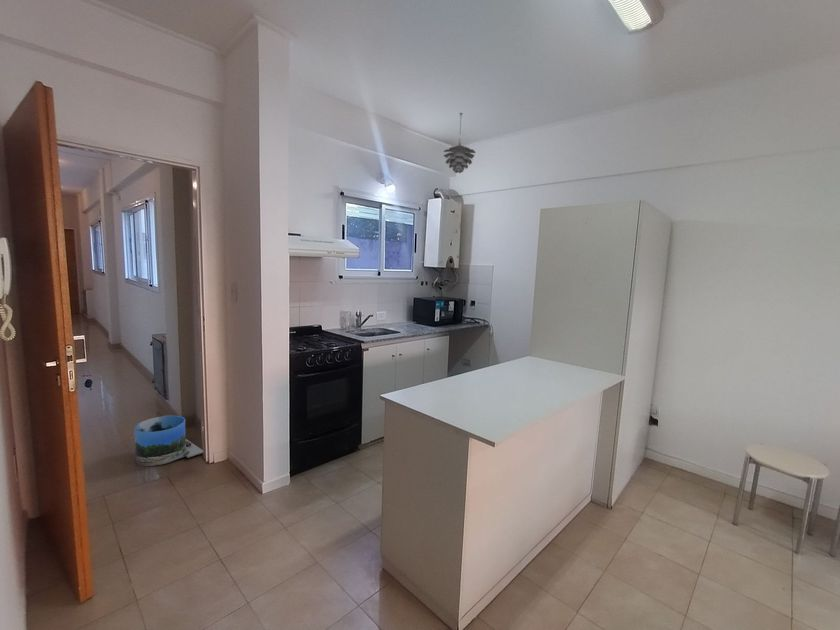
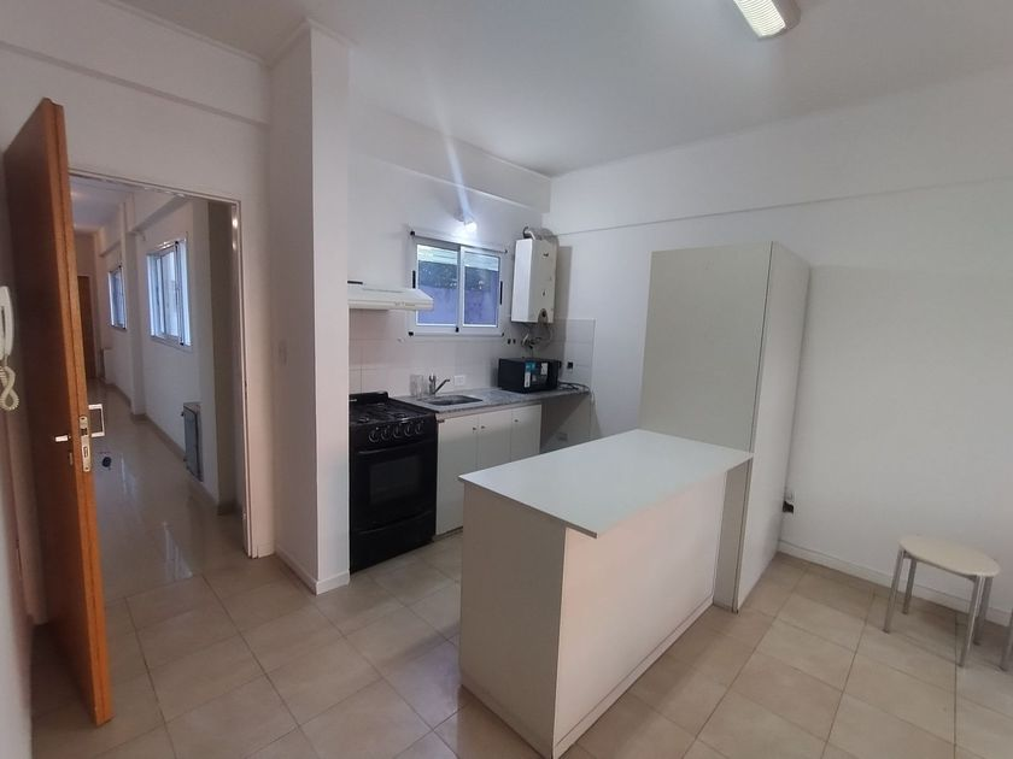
- trash can [134,415,204,467]
- pendant light [443,112,477,174]
